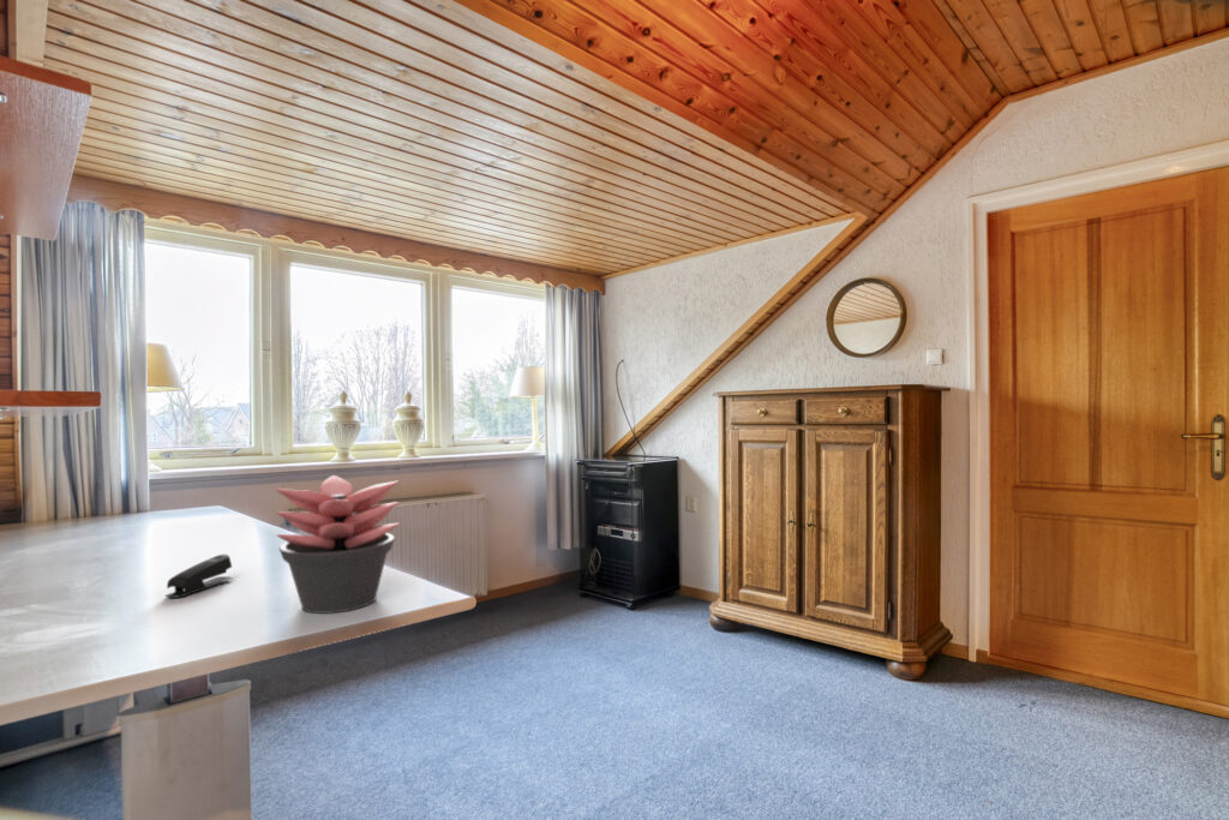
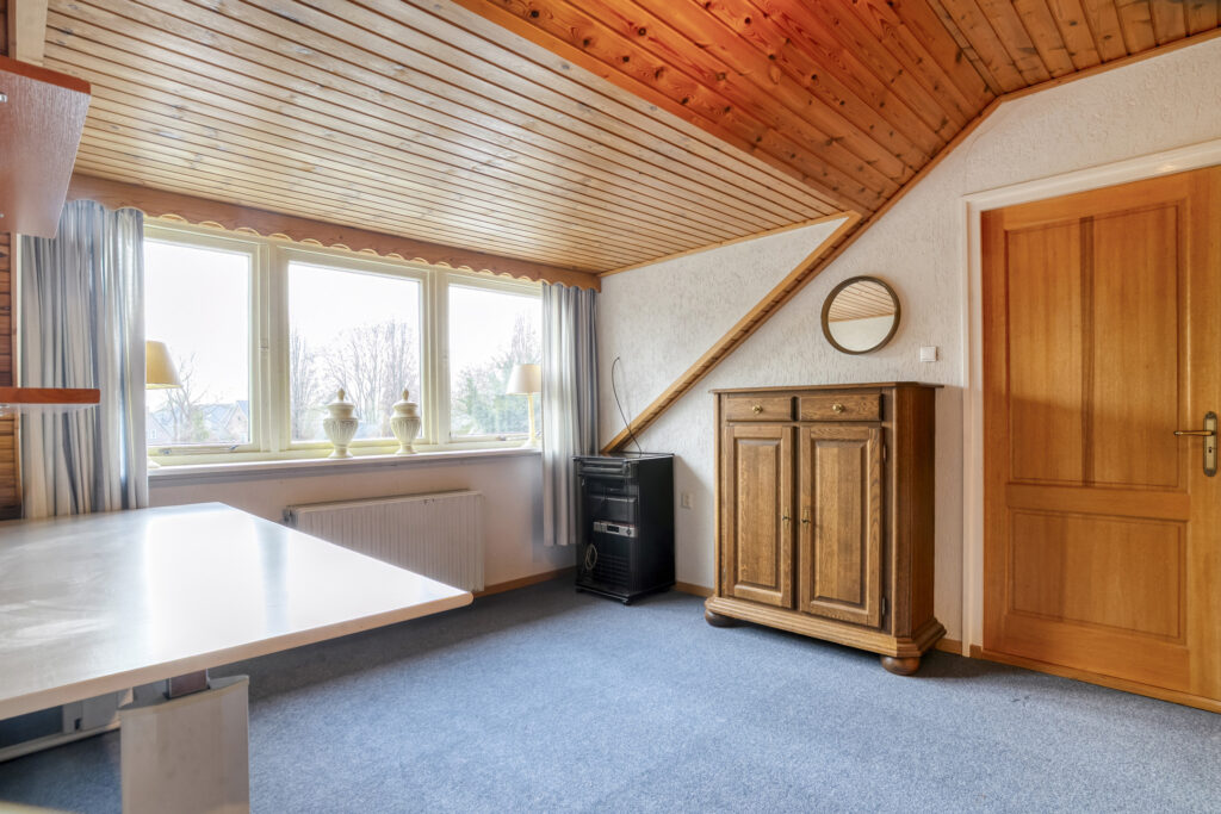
- stapler [164,553,235,599]
- succulent plant [275,474,401,615]
